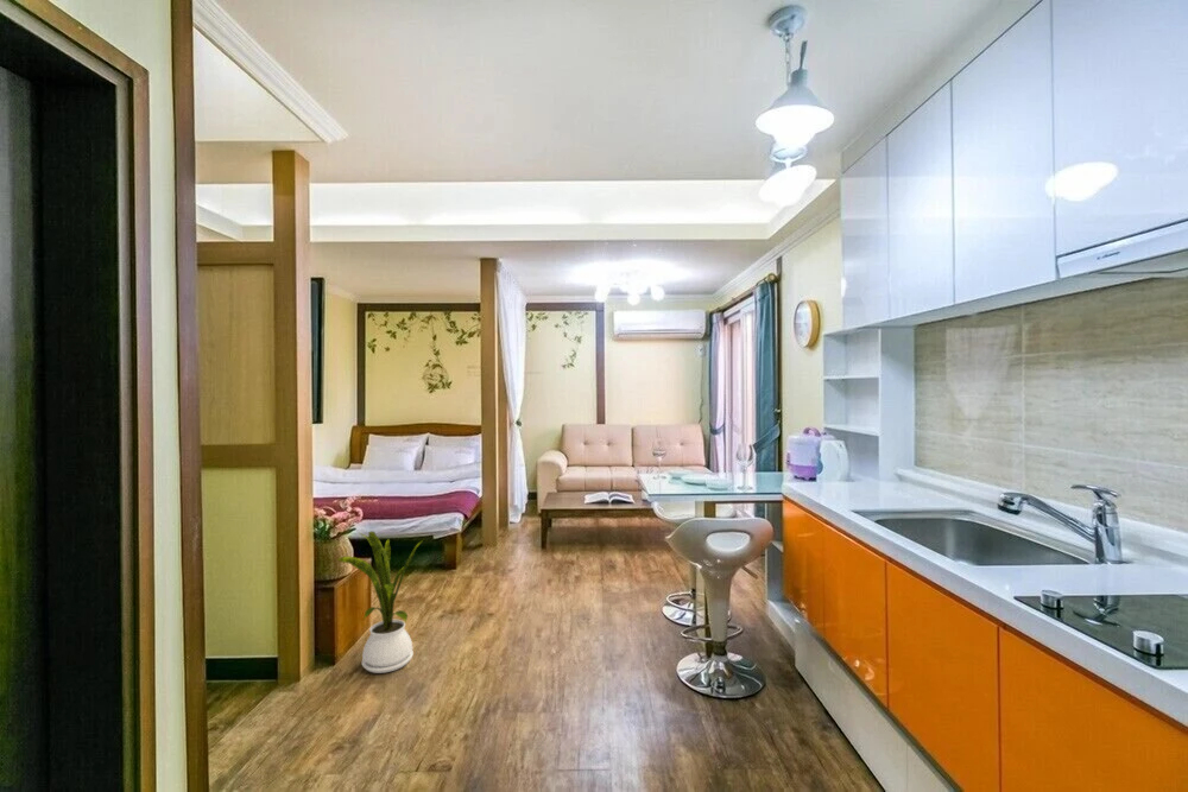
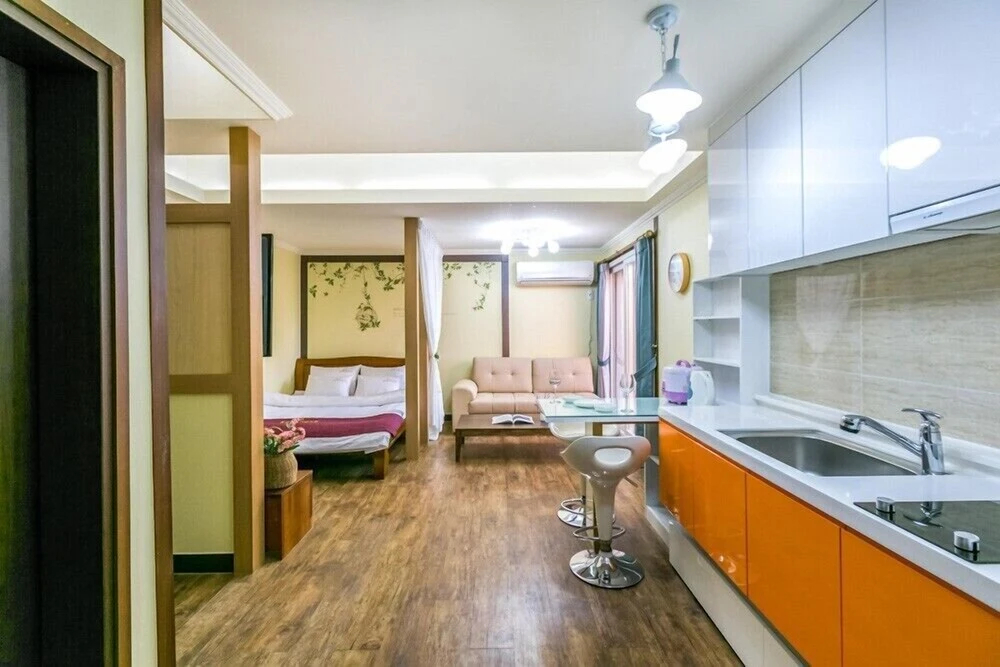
- house plant [337,530,424,674]
